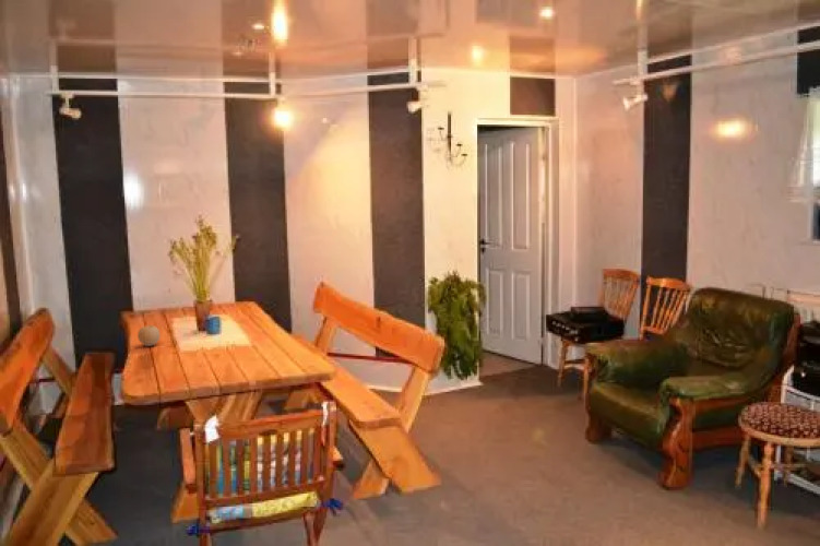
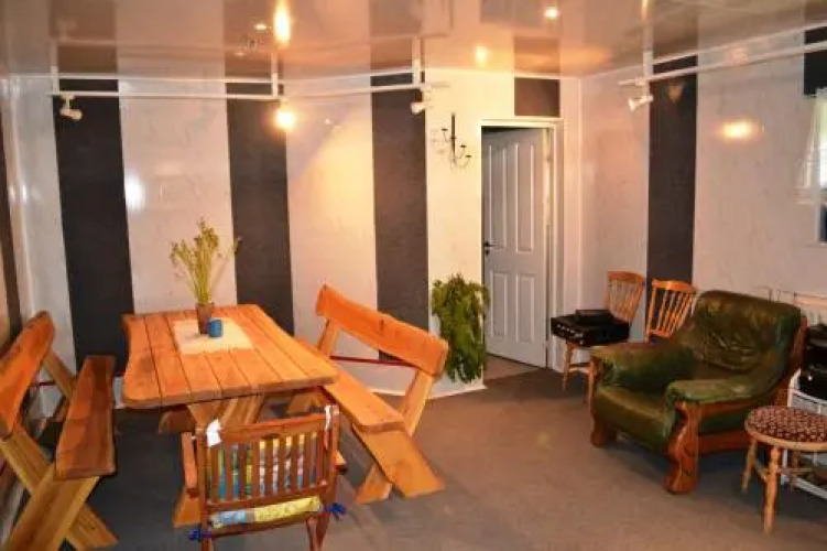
- fruit [136,324,162,347]
